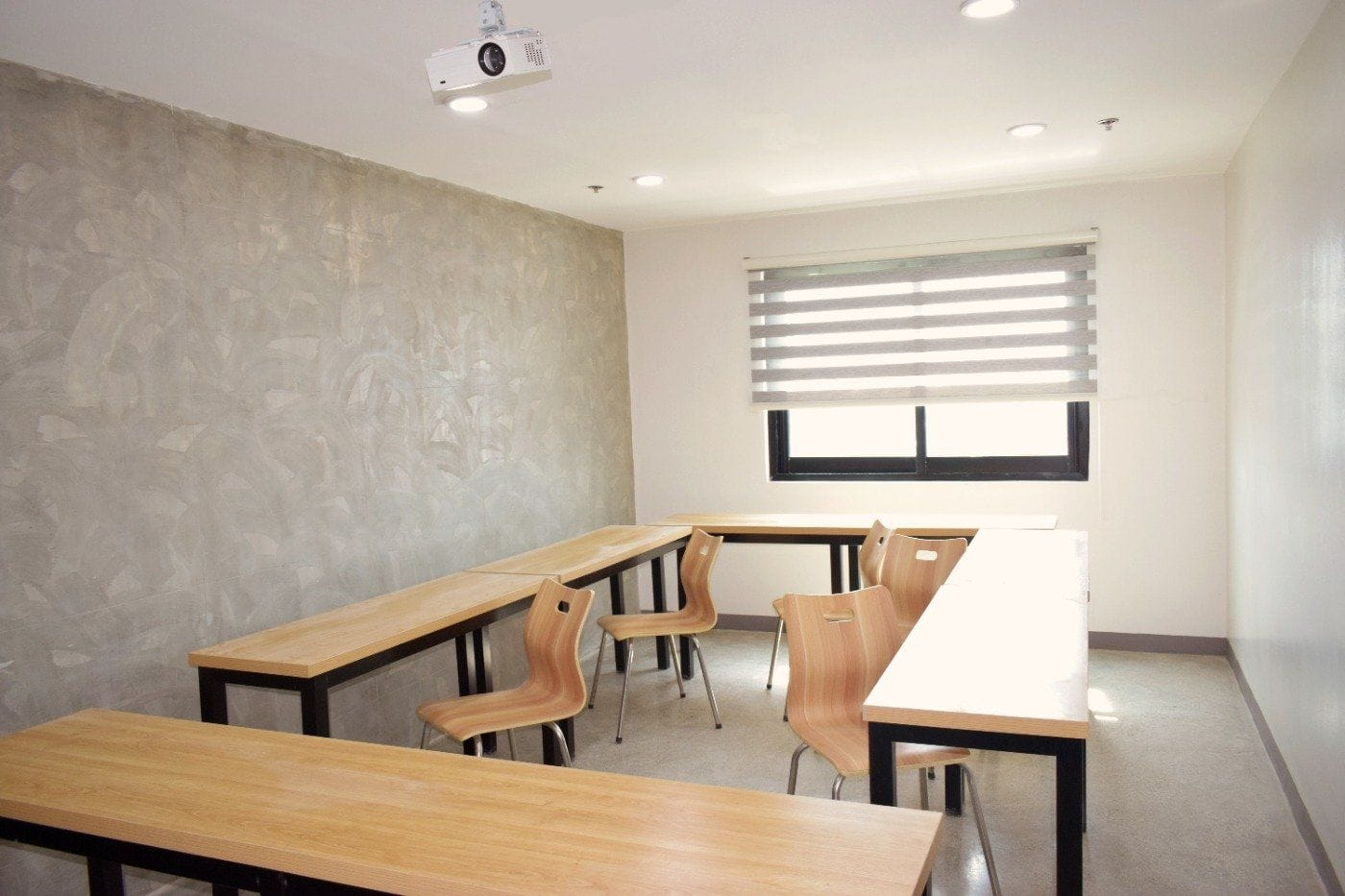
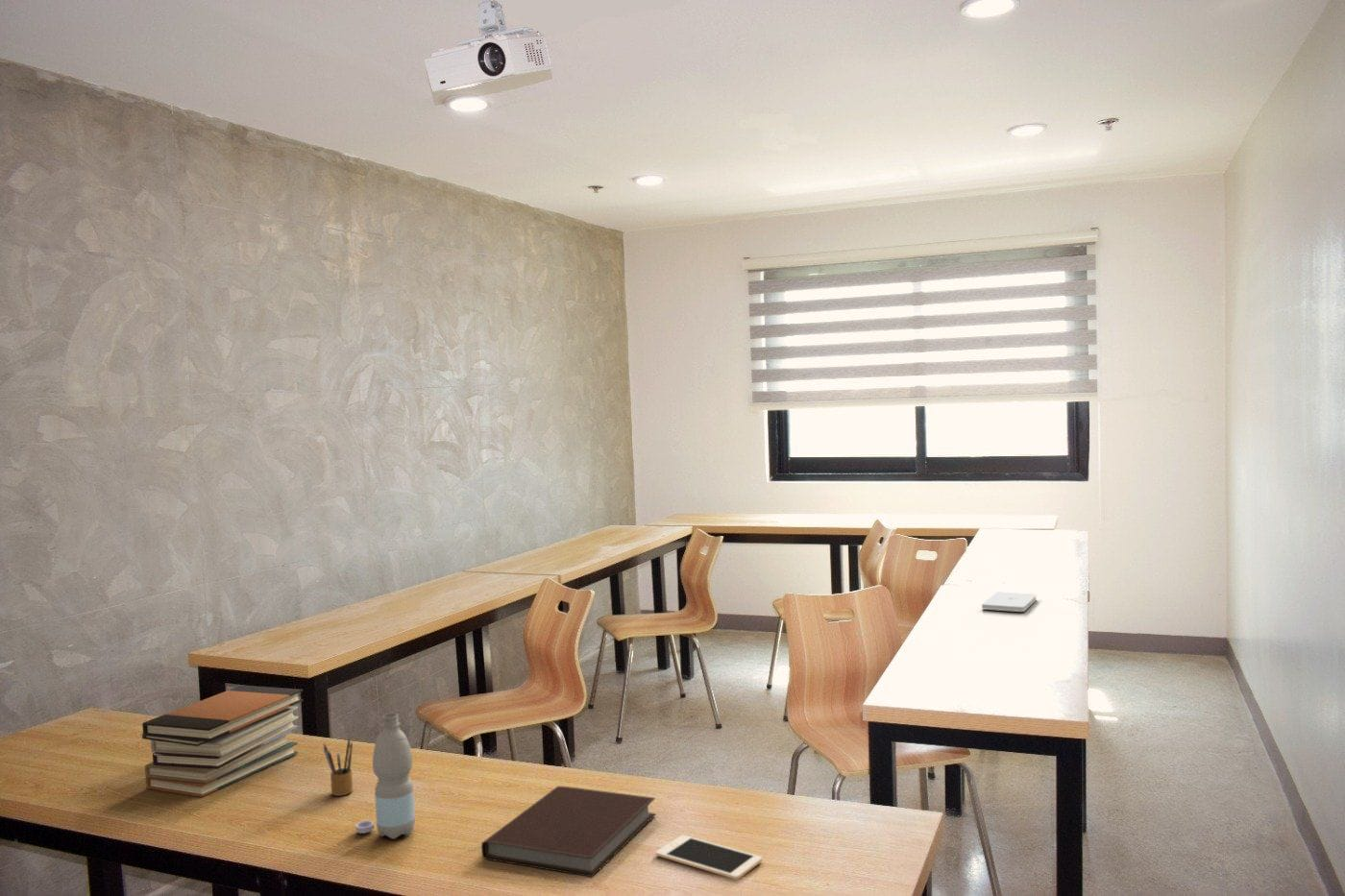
+ cell phone [654,835,763,881]
+ notebook [480,786,657,878]
+ book stack [141,685,305,798]
+ pencil box [323,737,354,797]
+ water bottle [355,713,416,840]
+ notepad [981,591,1038,613]
